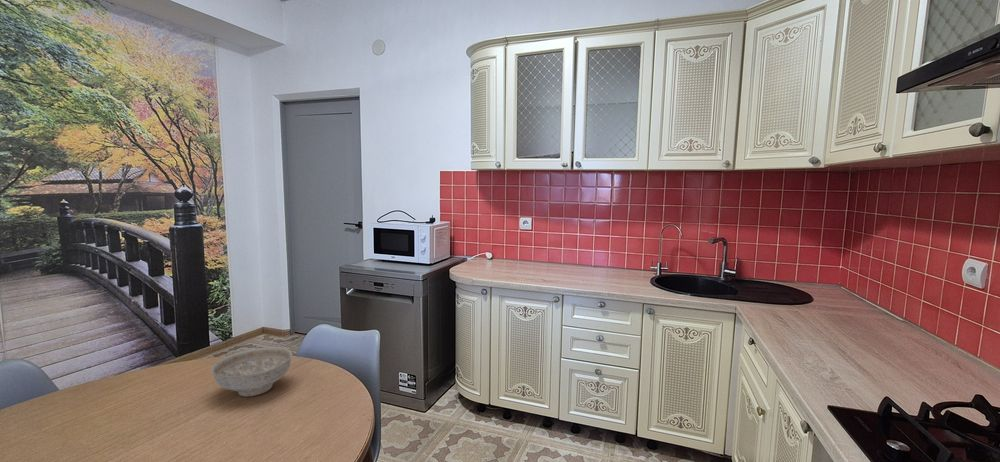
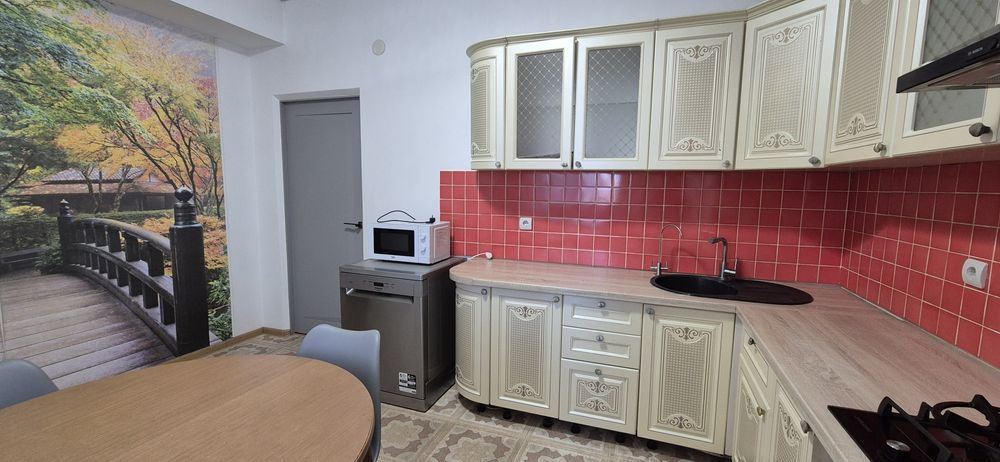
- decorative bowl [210,346,293,398]
